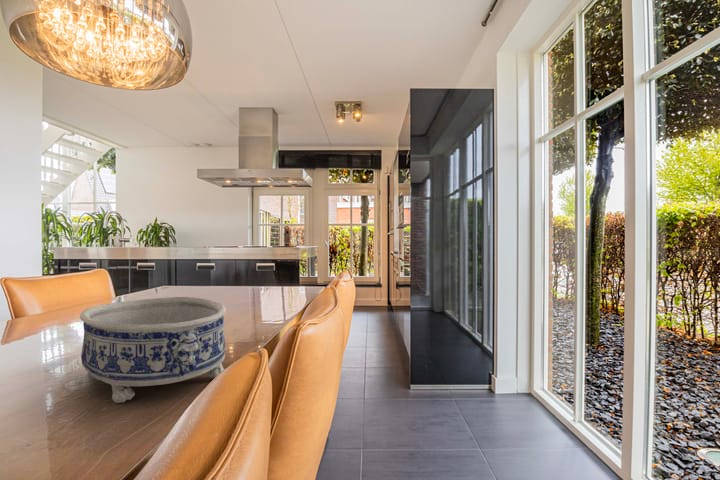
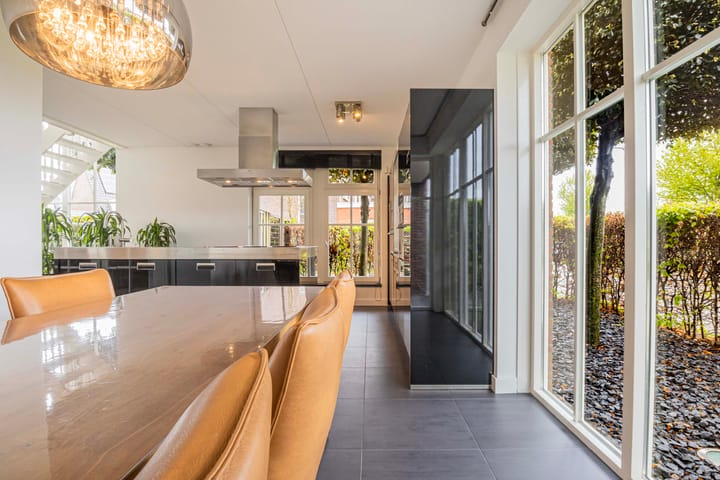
- decorative bowl [79,296,227,404]
